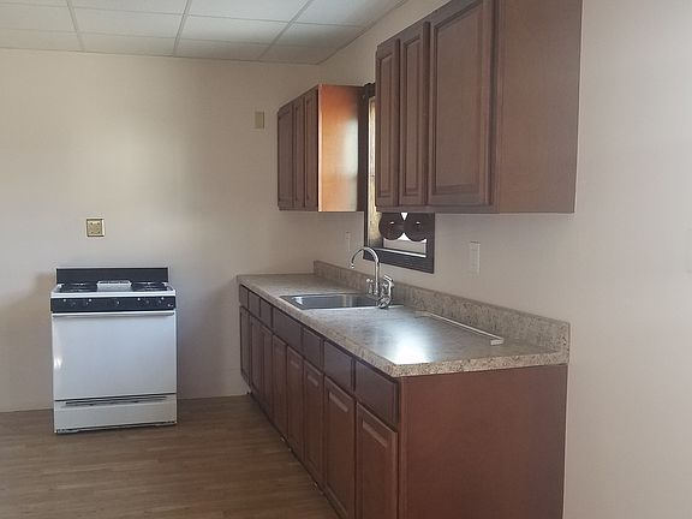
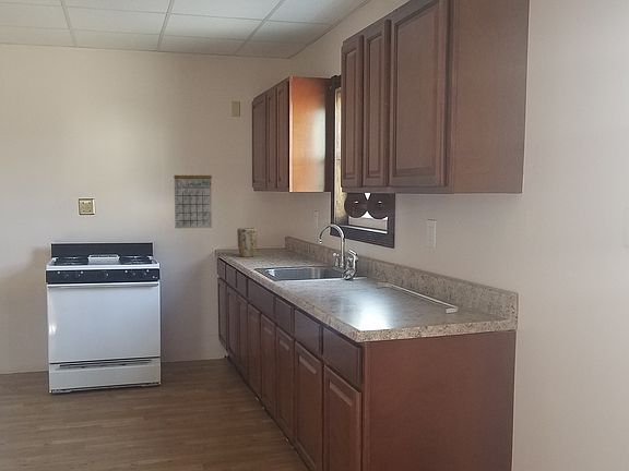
+ plant pot [237,227,258,258]
+ calendar [173,166,213,229]
